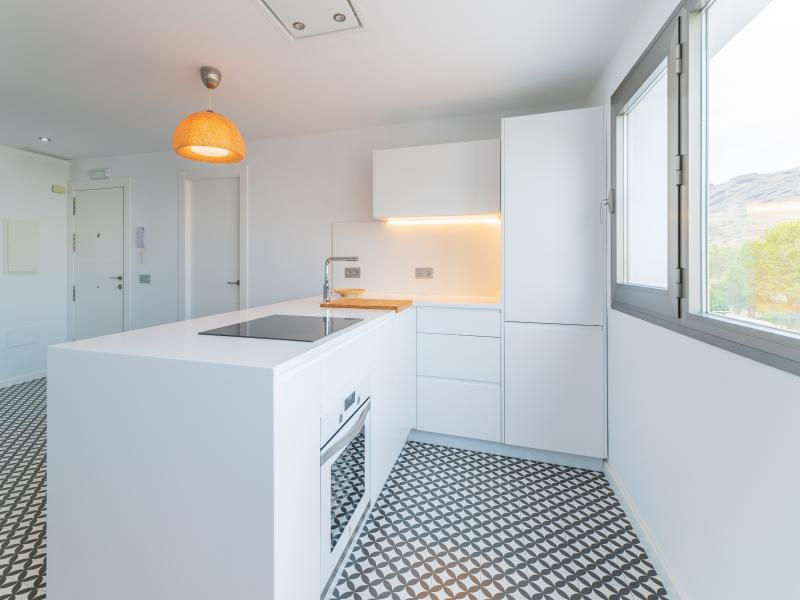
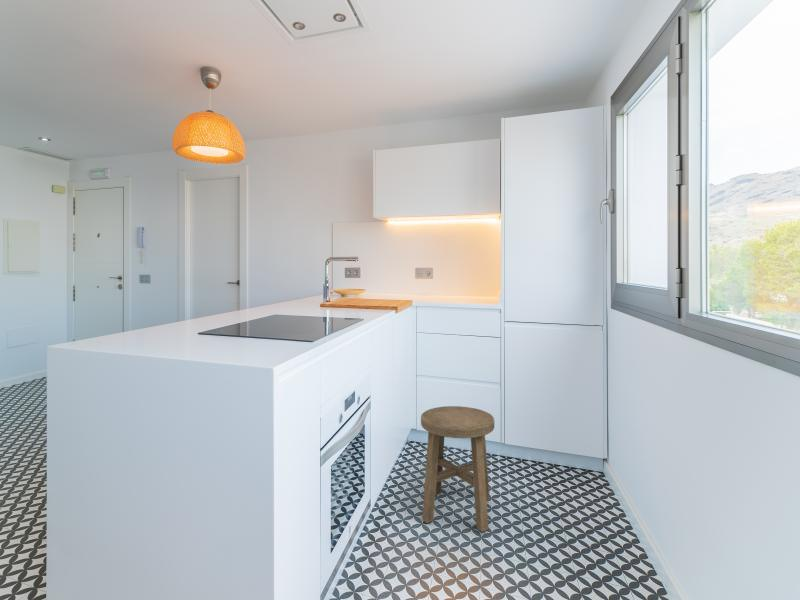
+ stool [420,405,495,532]
